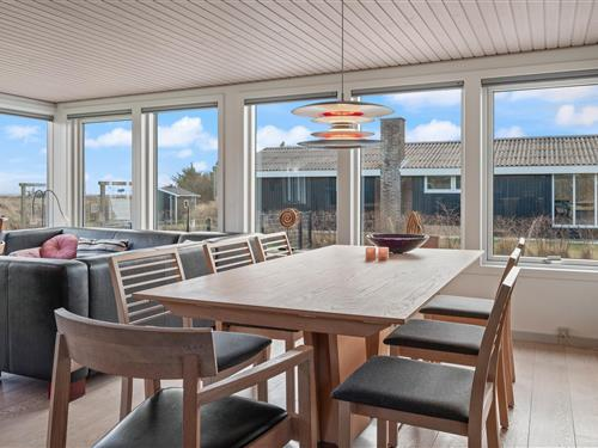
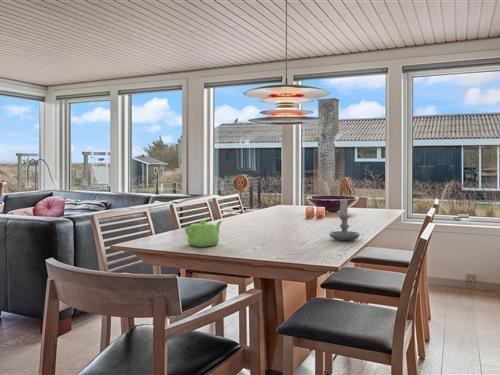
+ candle [329,197,361,241]
+ teapot [184,219,223,248]
